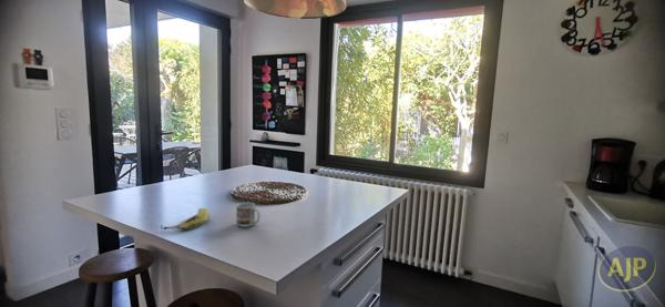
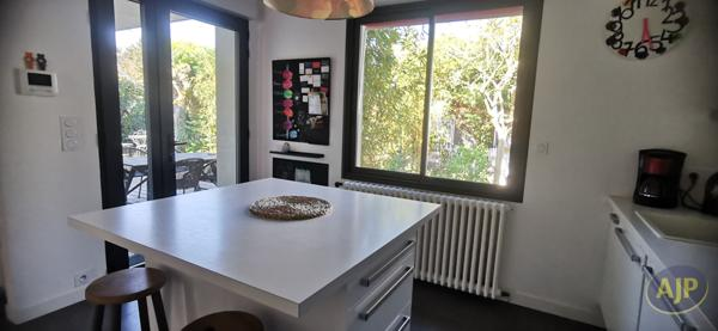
- cup [235,201,260,228]
- fruit [160,207,211,231]
